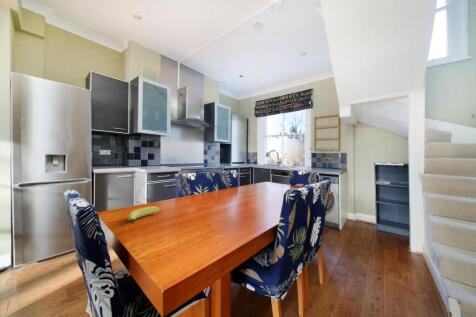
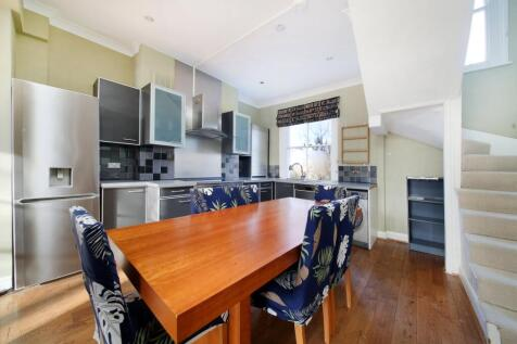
- fruit [126,206,161,224]
